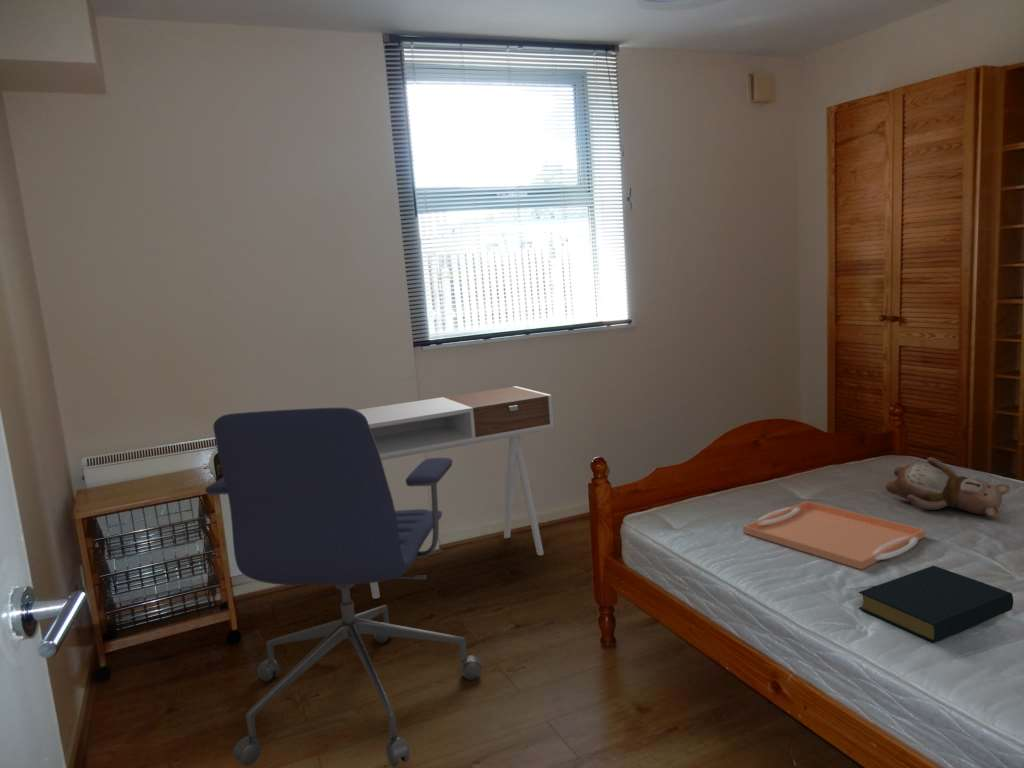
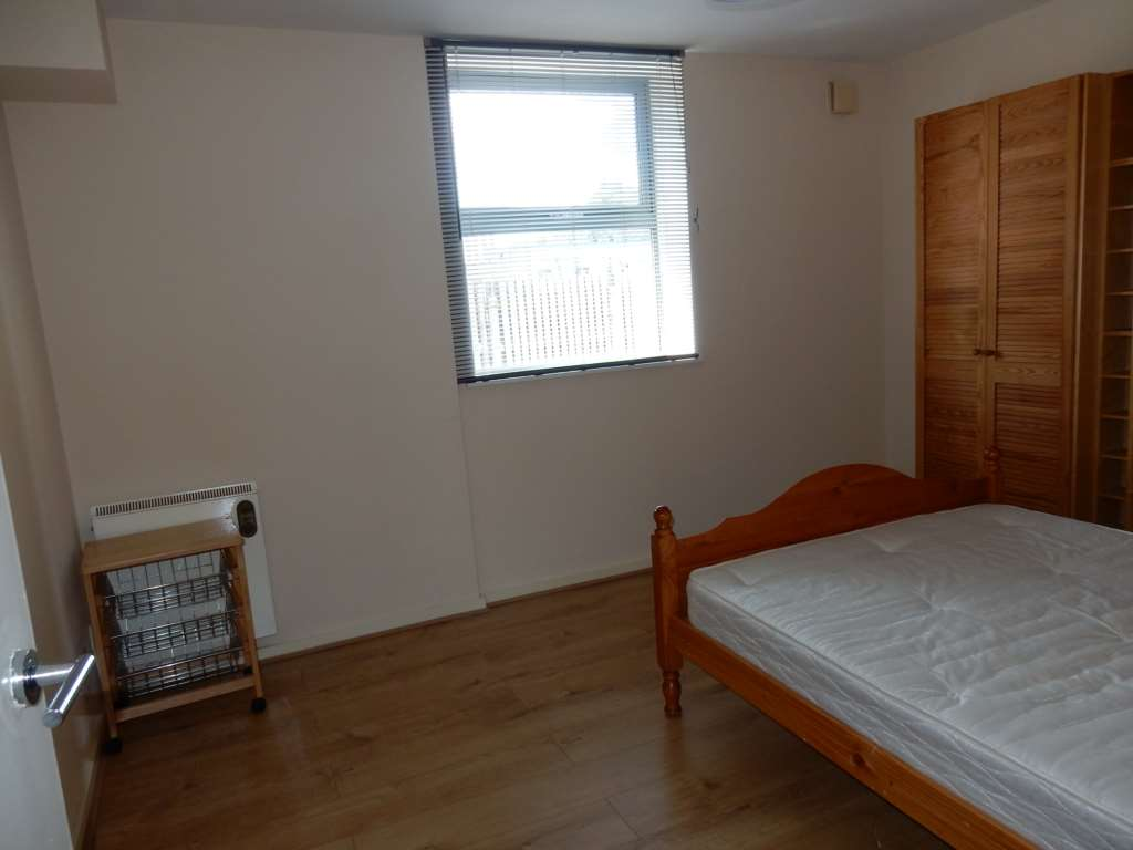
- serving tray [742,500,926,571]
- desk [355,385,555,600]
- hardback book [858,565,1014,643]
- teddy bear [884,456,1011,518]
- office chair [204,407,483,768]
